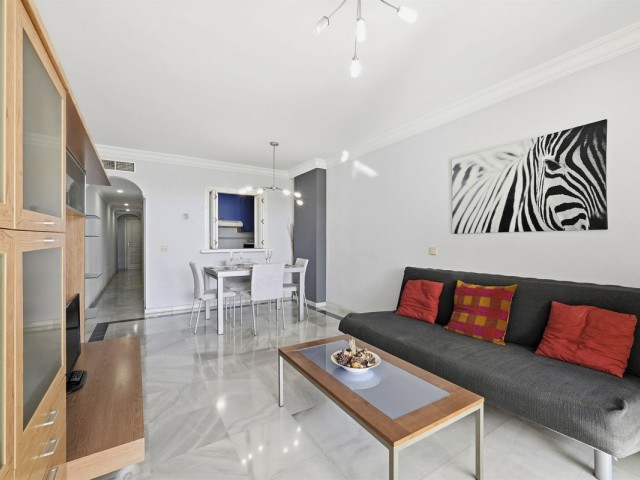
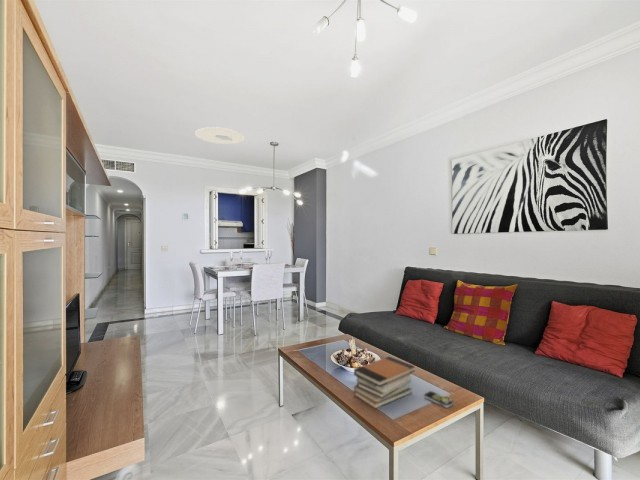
+ remote control [424,390,454,409]
+ ceiling light [194,126,246,145]
+ book stack [353,356,416,410]
